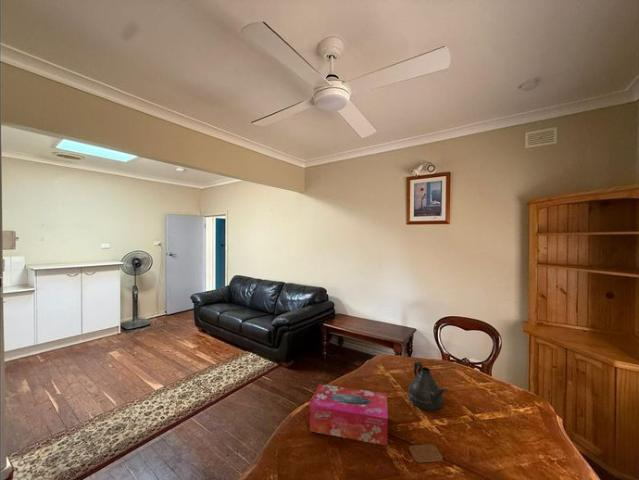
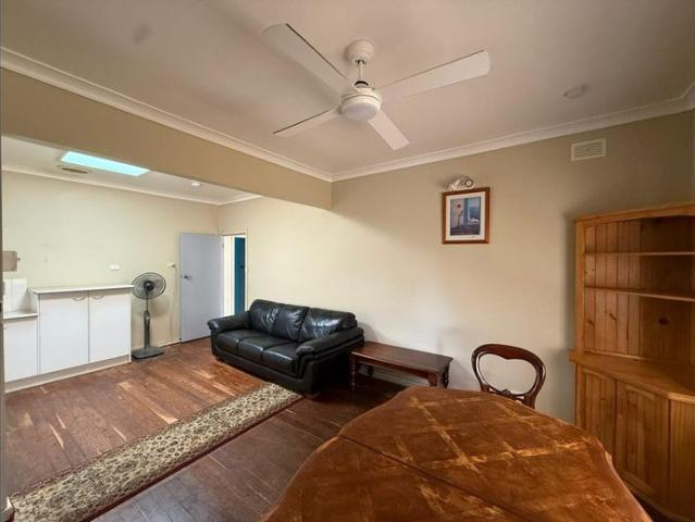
- coaster [408,443,444,464]
- teapot [407,361,449,411]
- tissue box [309,383,389,446]
